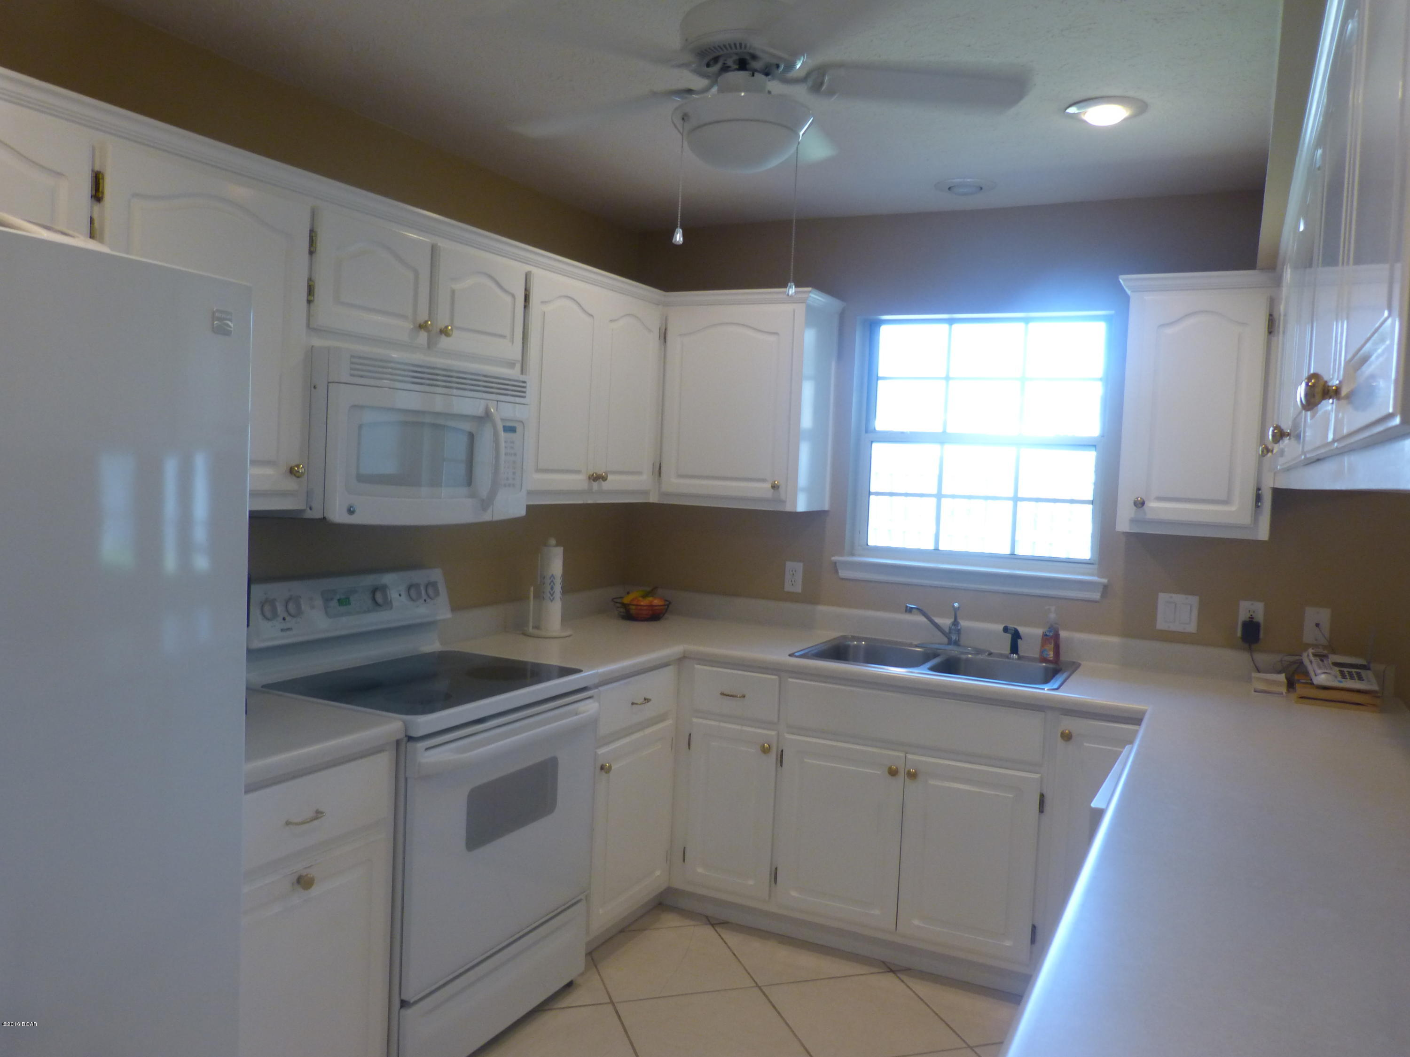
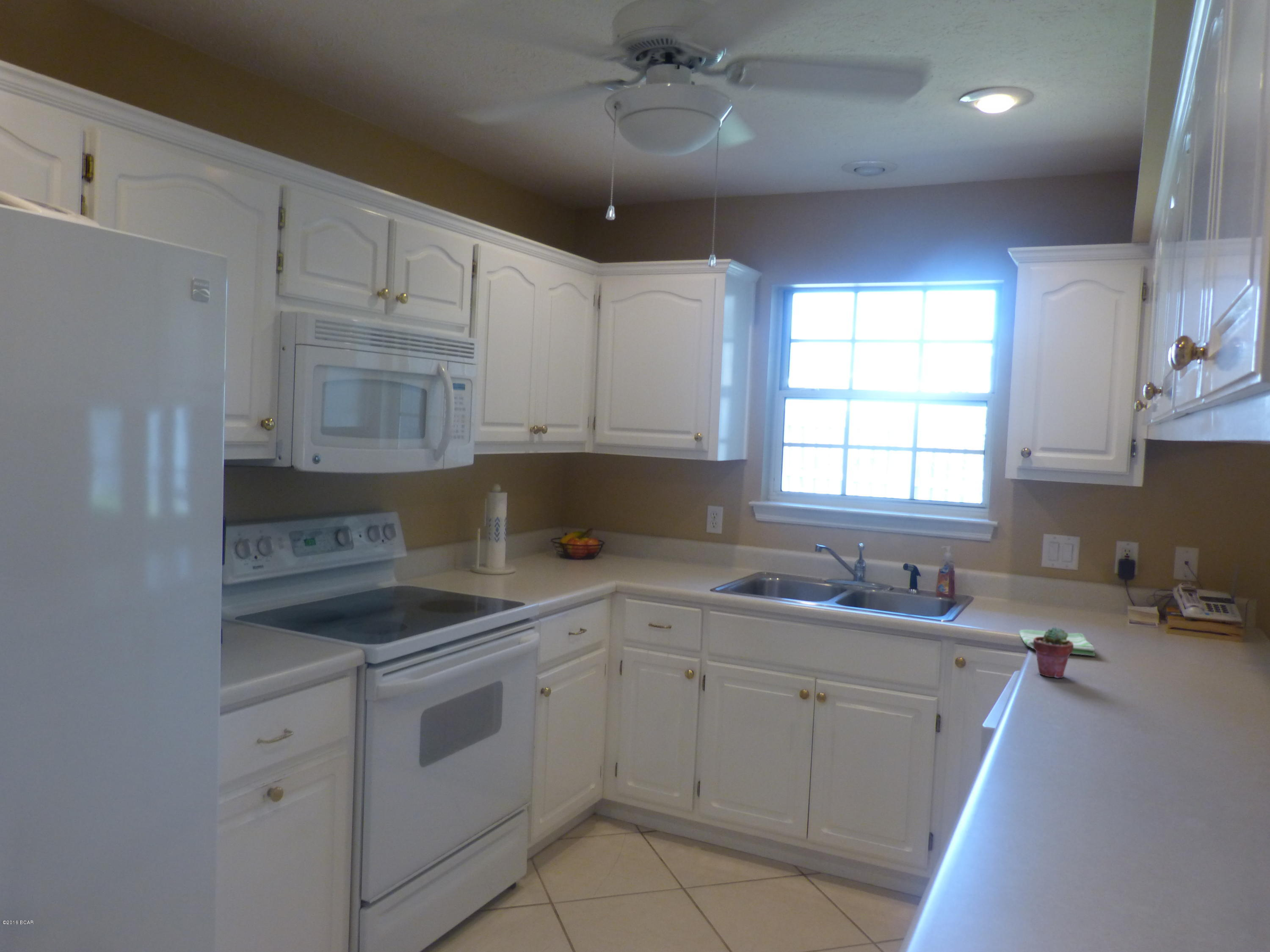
+ potted succulent [1033,626,1074,678]
+ dish towel [1019,629,1096,657]
